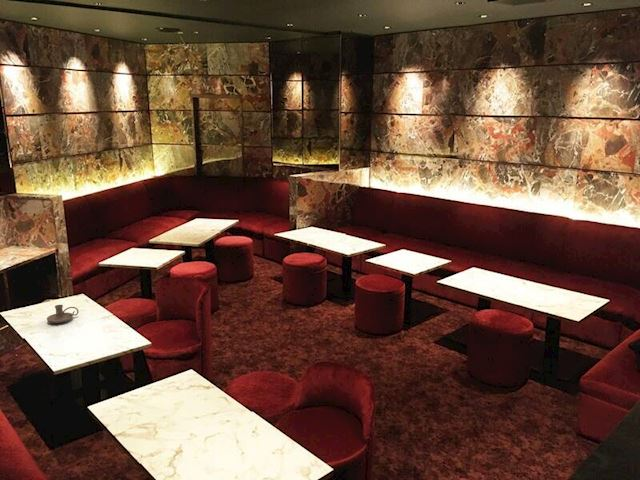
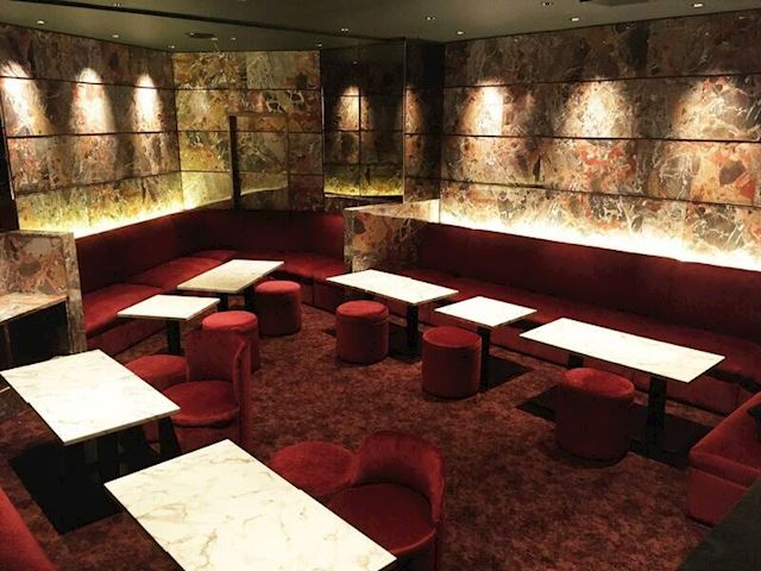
- candle holder [46,304,79,324]
